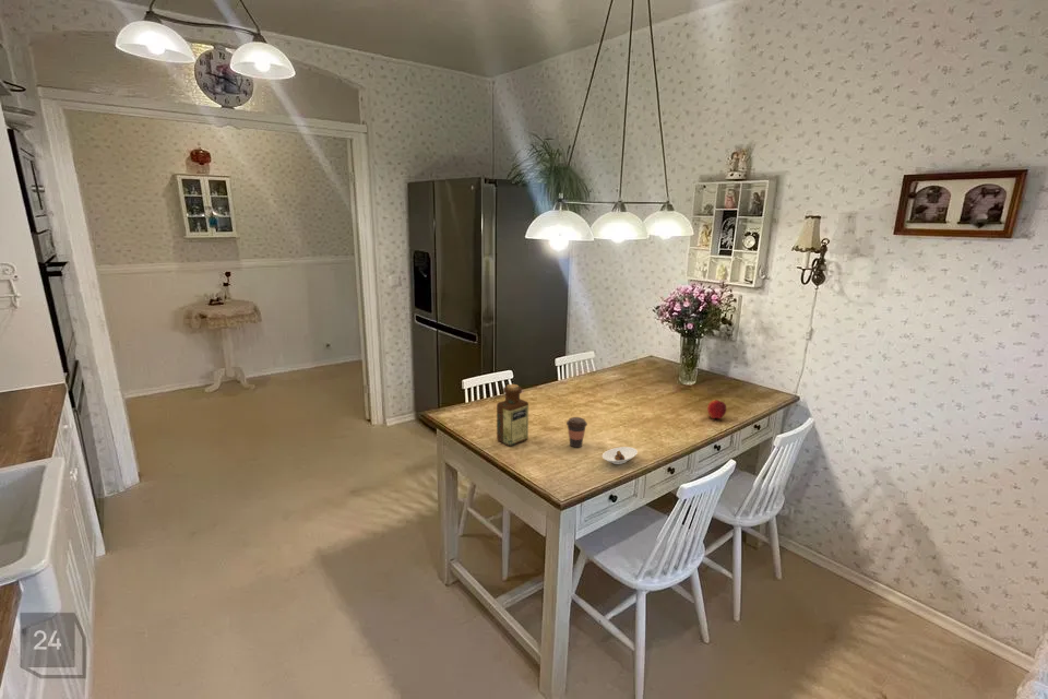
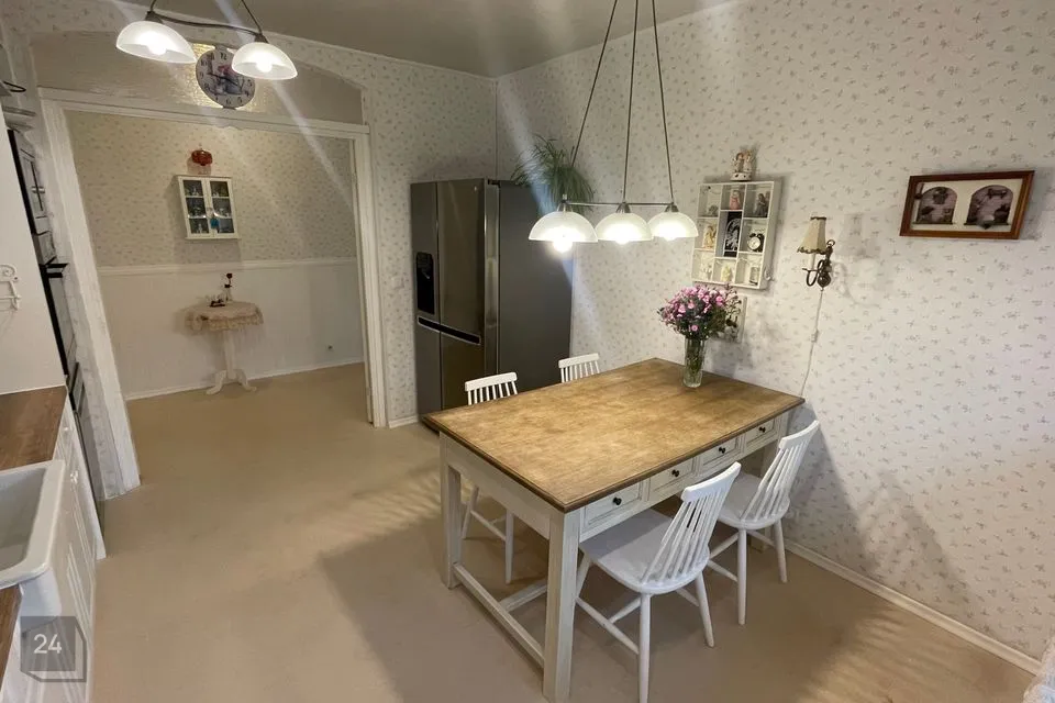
- bottle [496,383,529,447]
- saucer [602,446,639,465]
- coffee cup [565,416,588,448]
- peach [706,399,727,419]
